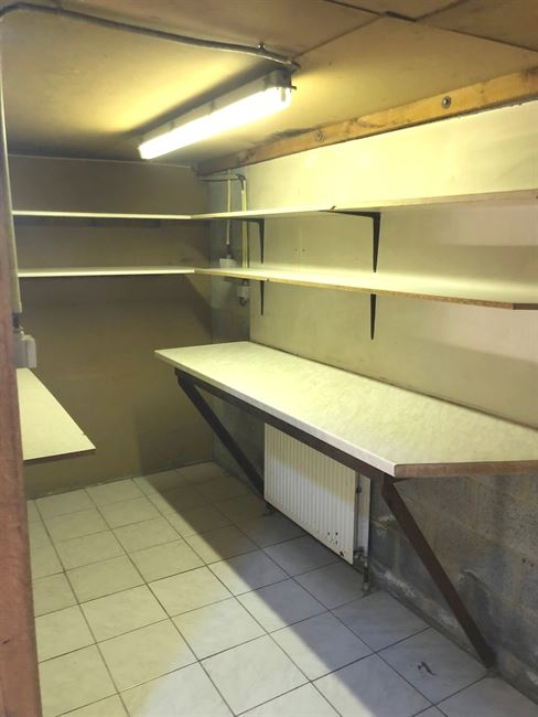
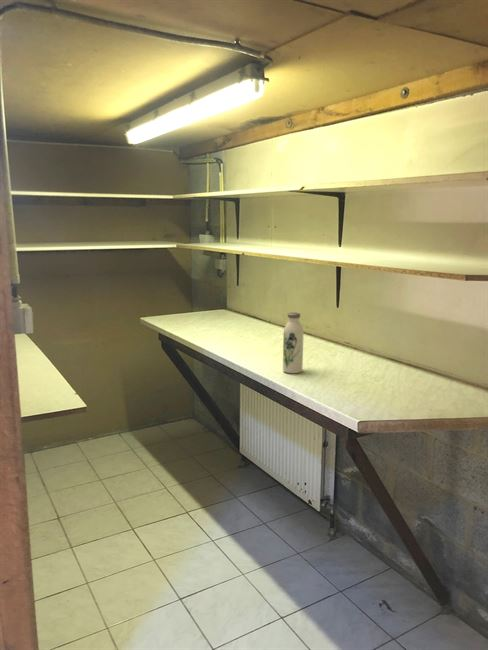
+ water bottle [282,311,304,374]
